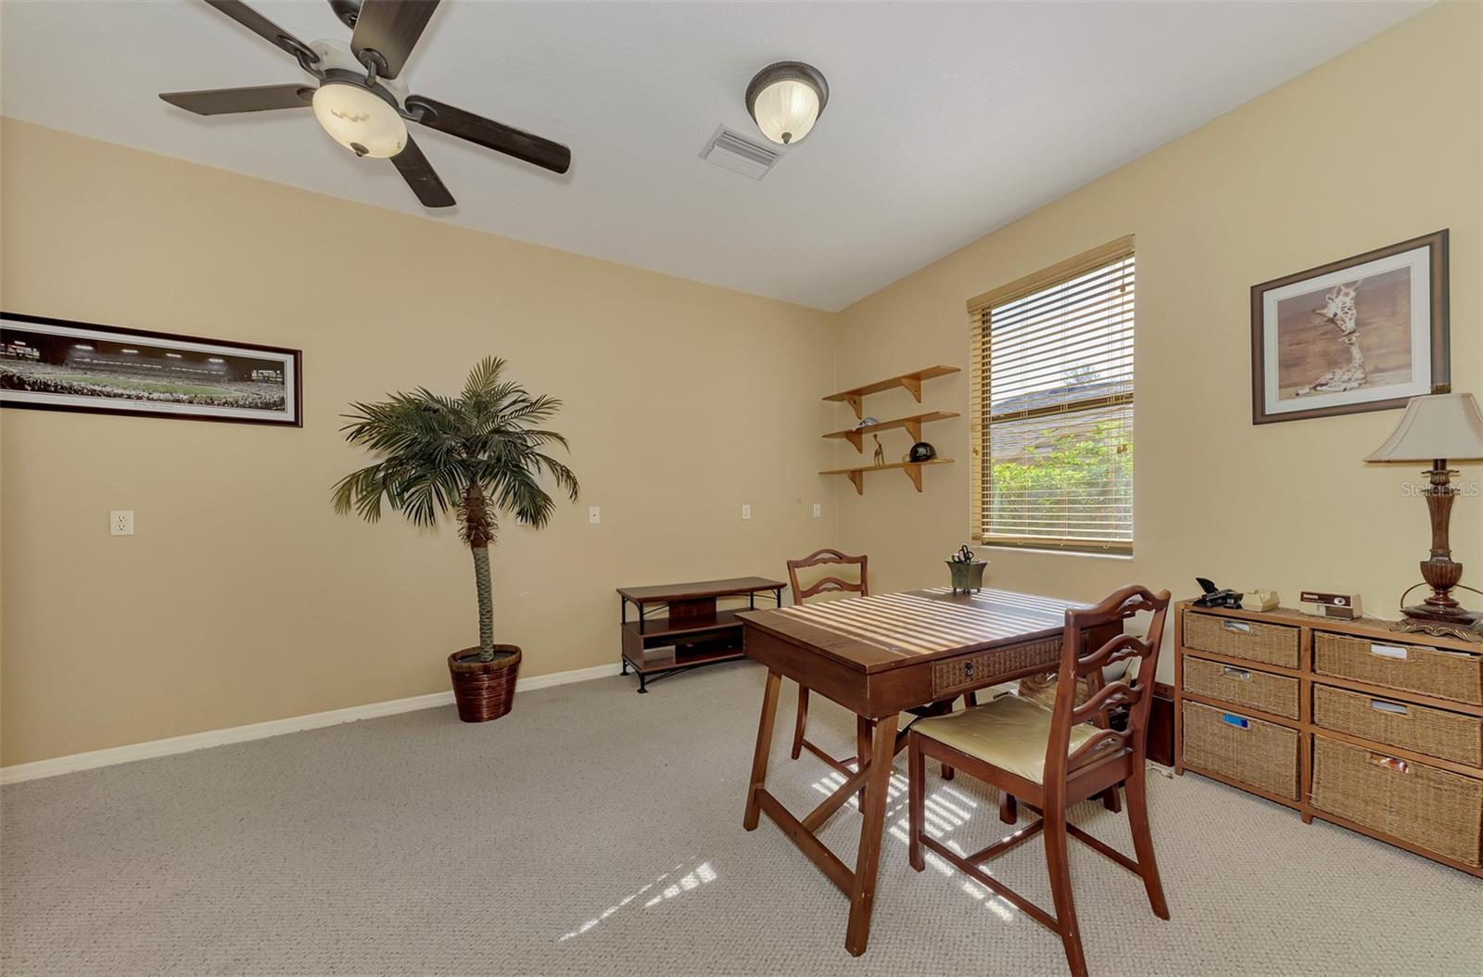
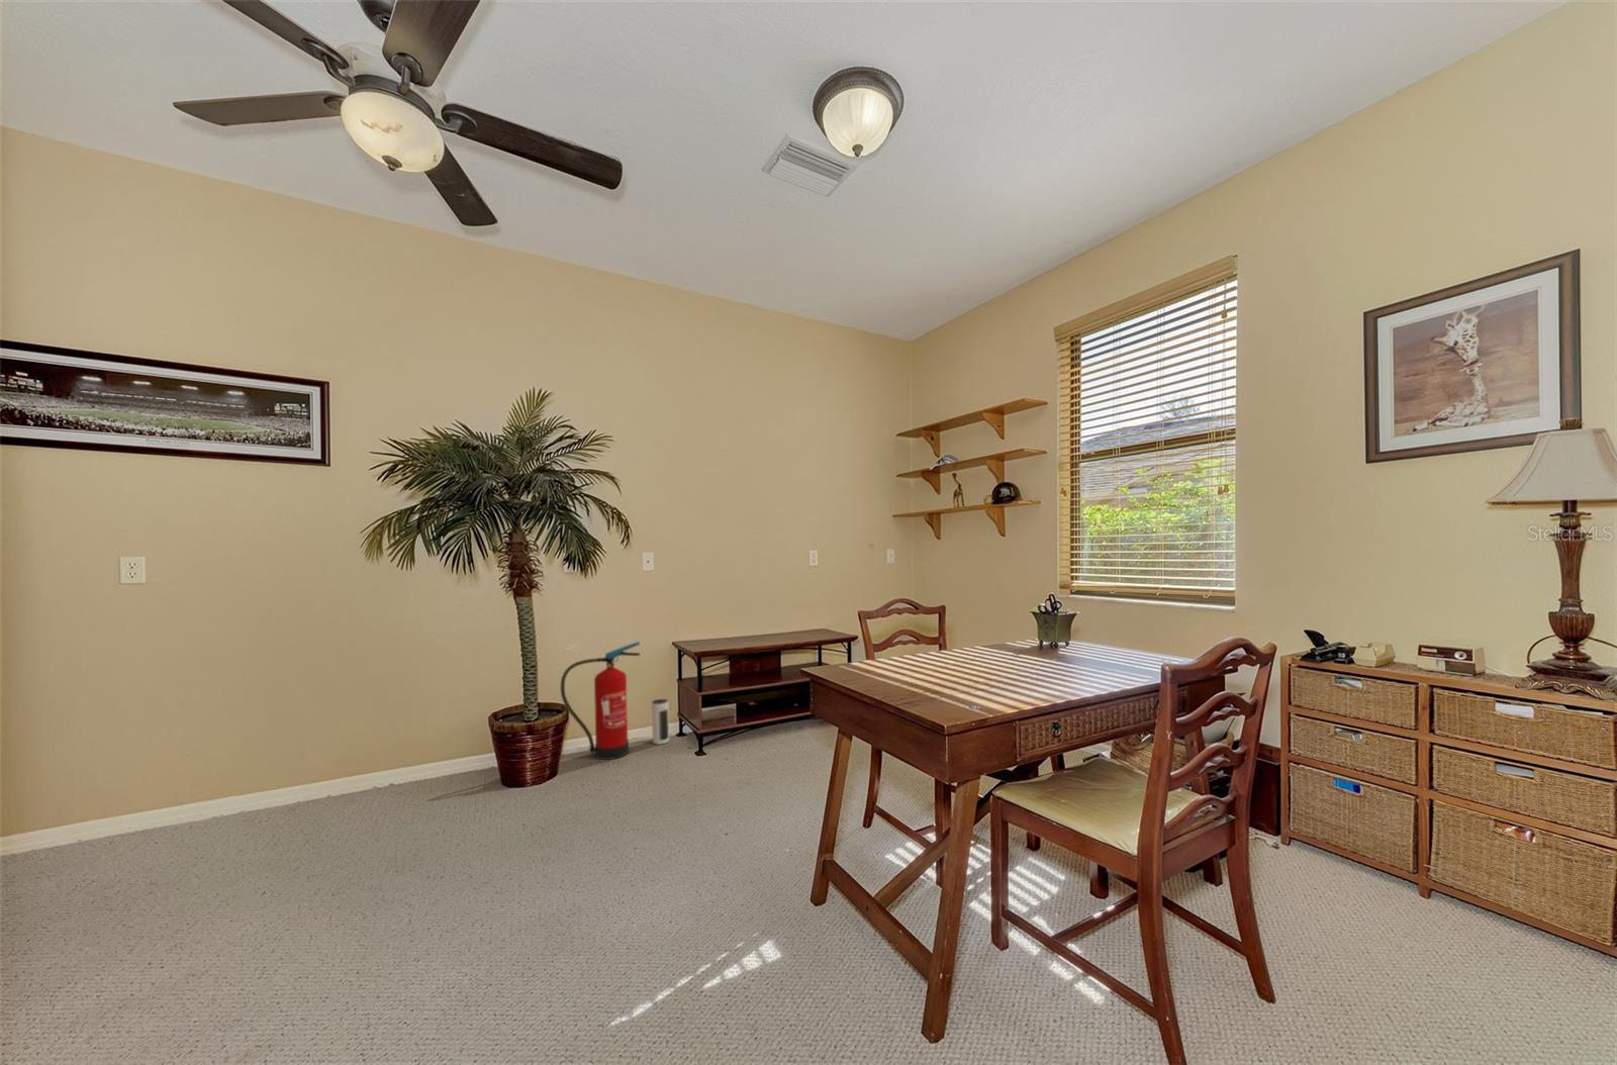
+ fire extinguisher [560,641,641,761]
+ speaker [650,698,671,745]
